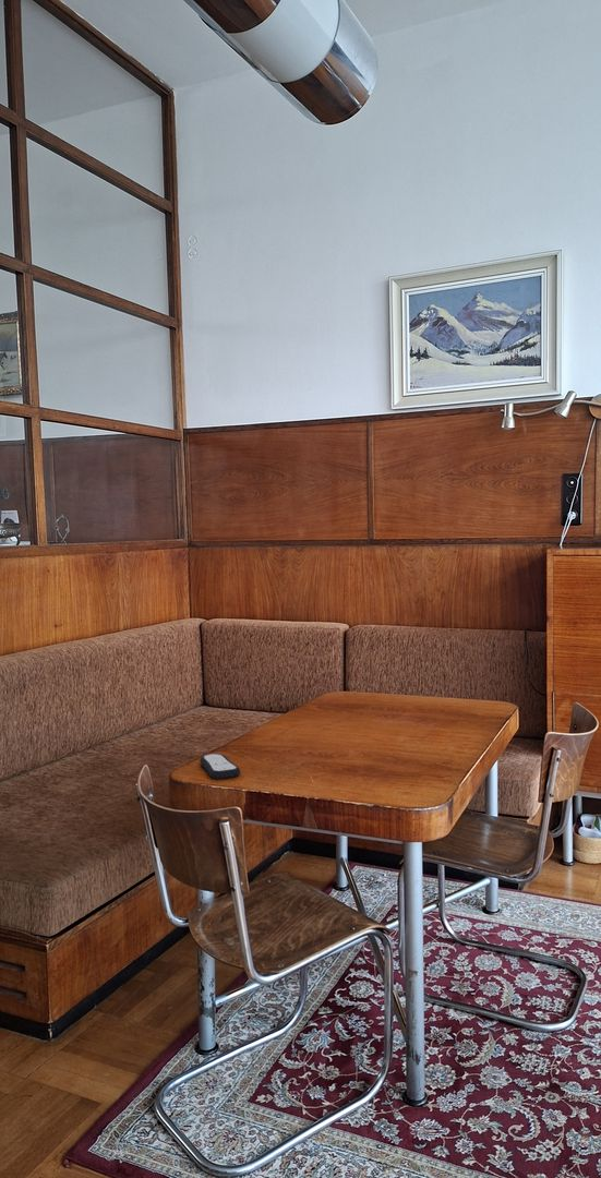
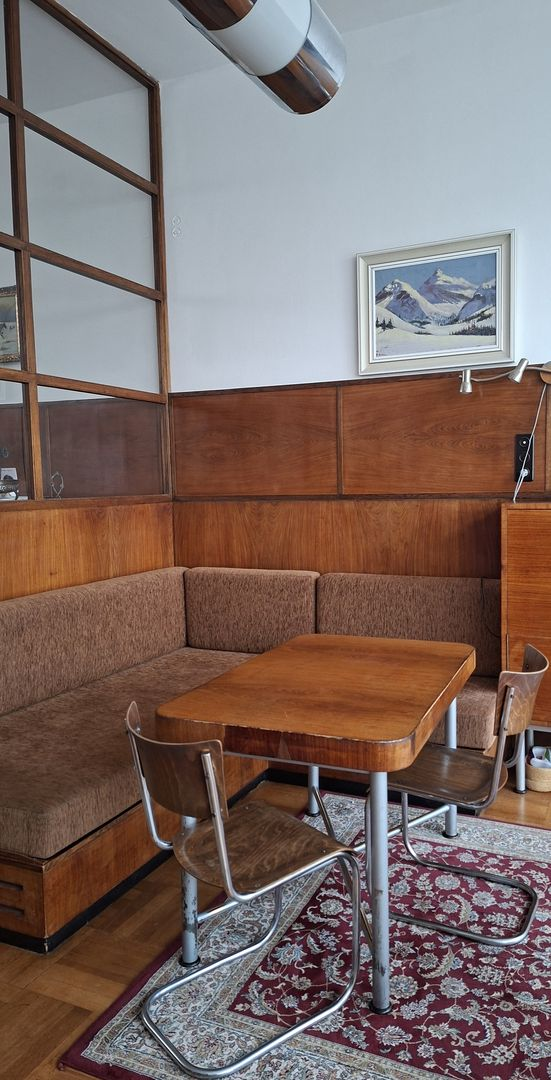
- remote control [199,753,241,780]
